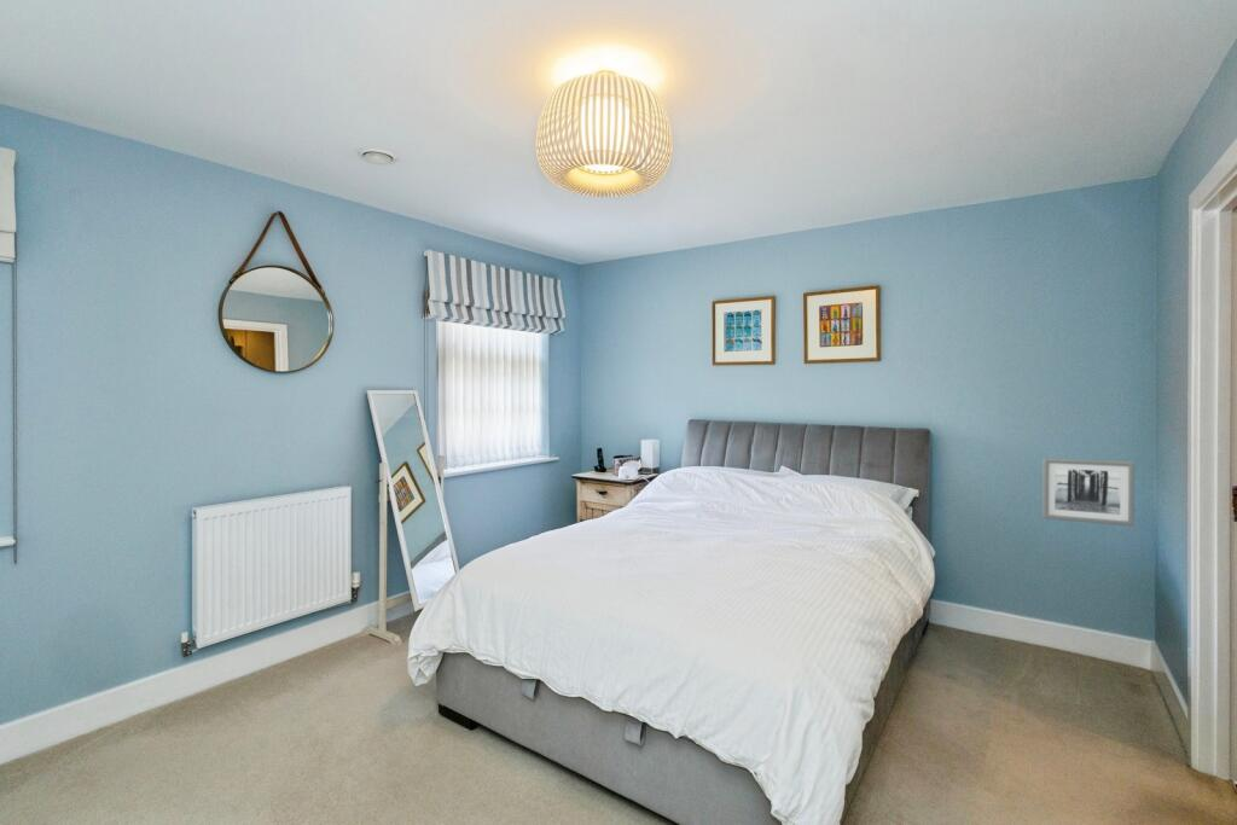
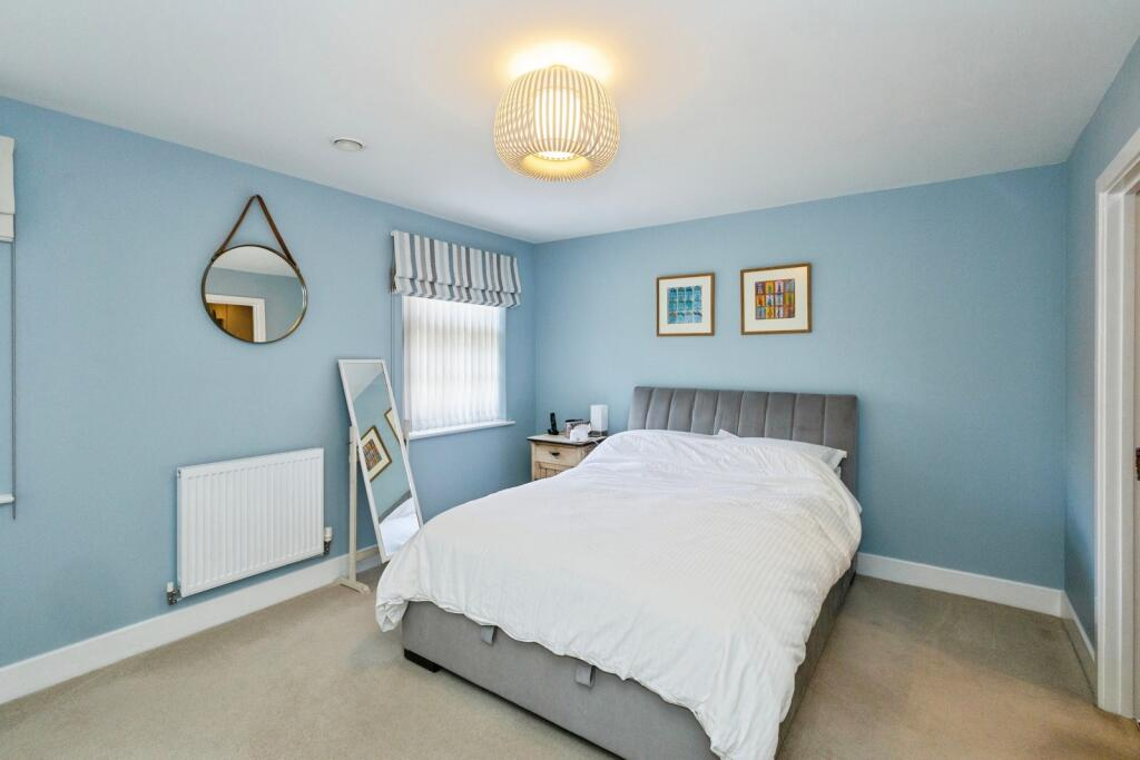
- wall art [1041,457,1136,528]
